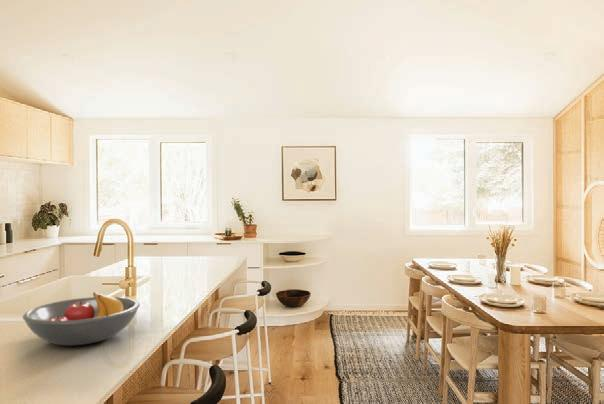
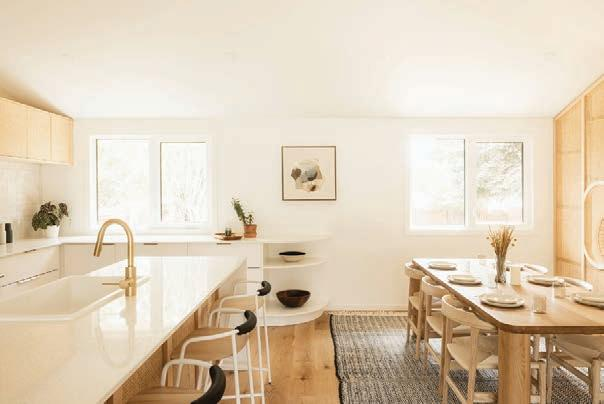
- fruit bowl [22,291,141,347]
